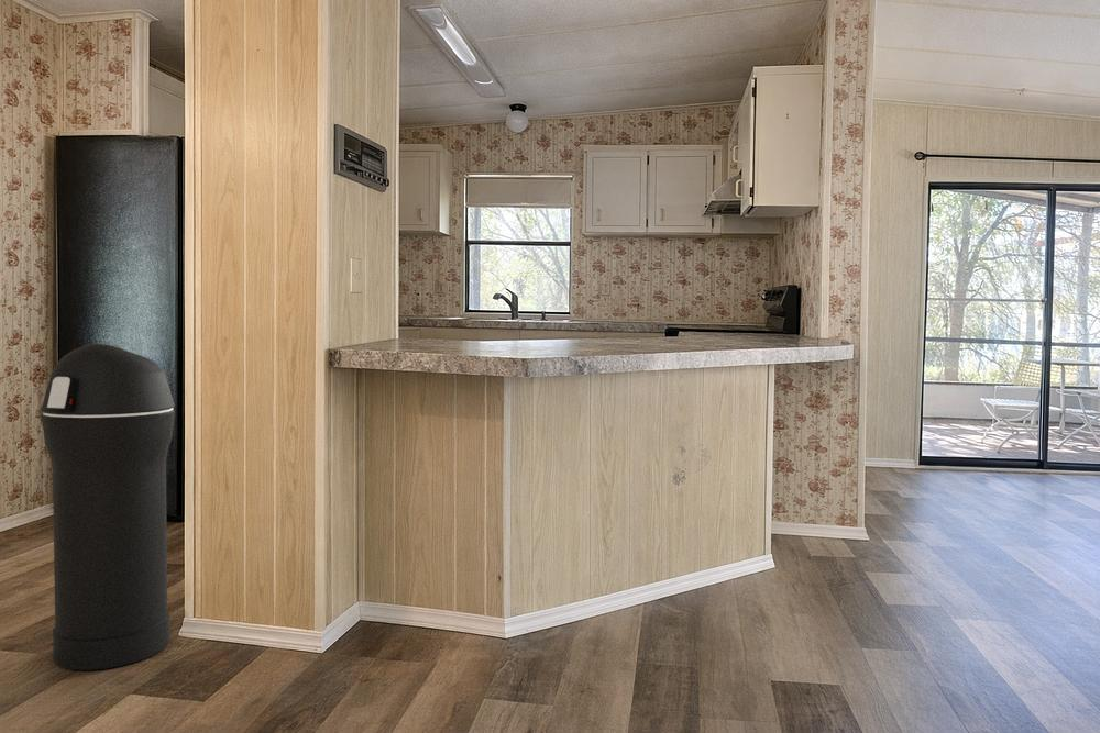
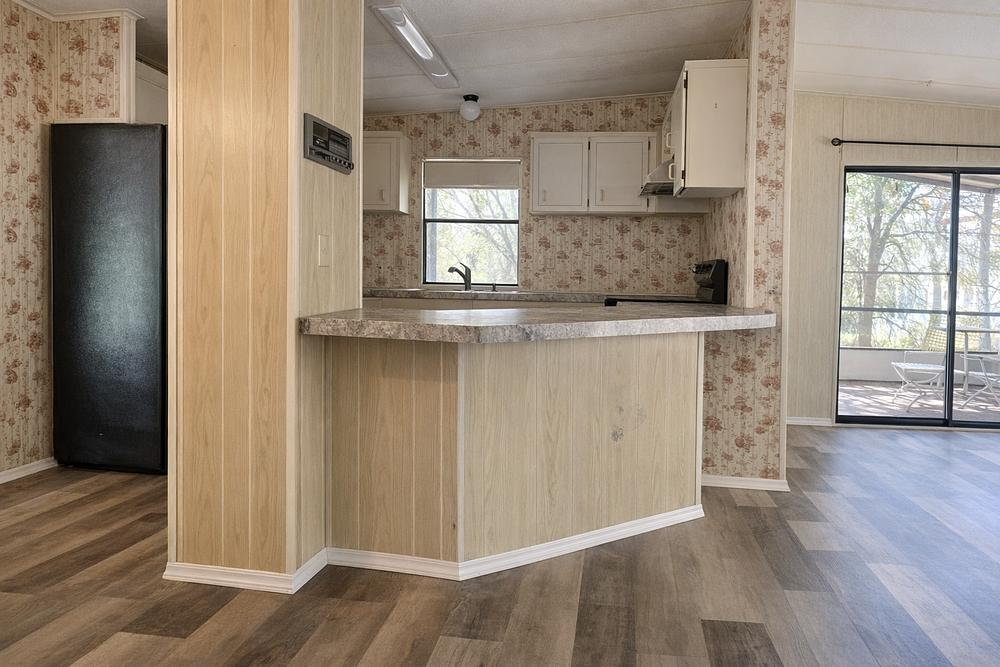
- trash can [40,343,176,671]
